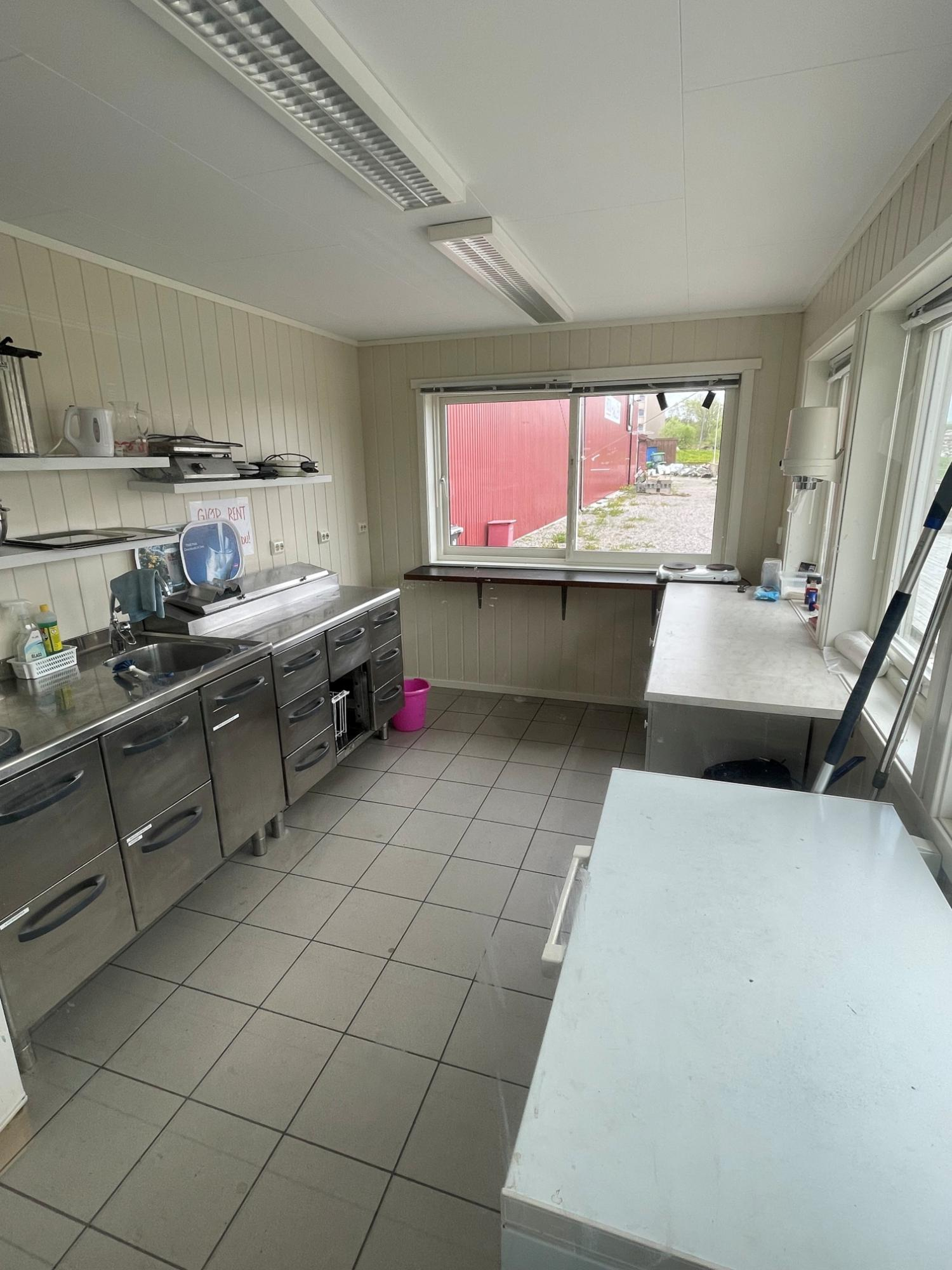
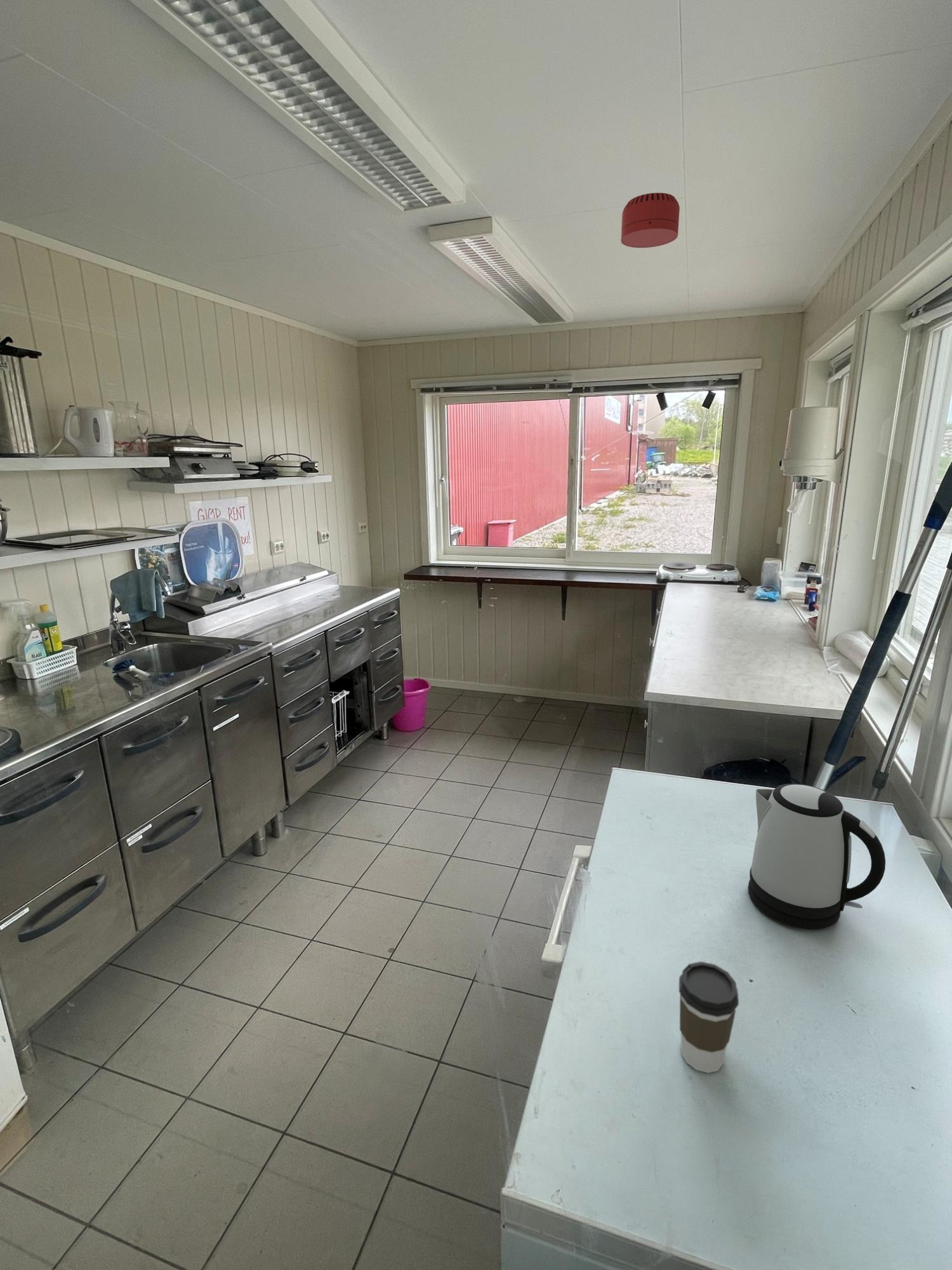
+ smoke detector [620,192,680,248]
+ kettle [747,783,886,930]
+ coffee cup [678,961,739,1074]
